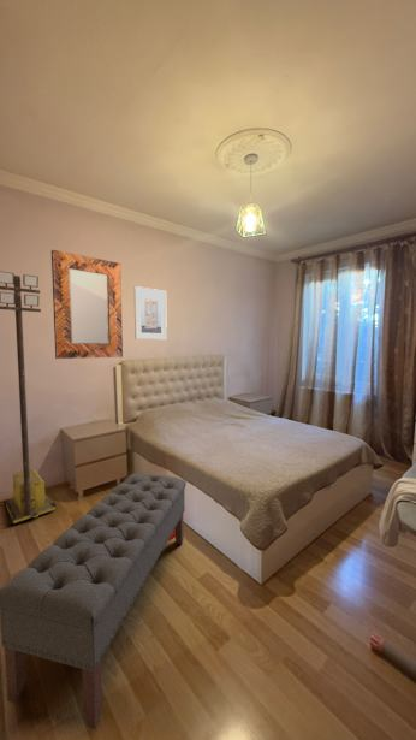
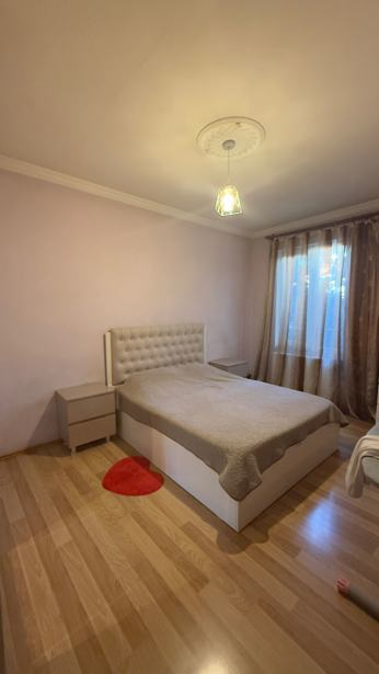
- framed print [133,285,168,341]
- bench [0,473,188,730]
- portable light tower [0,270,58,525]
- home mirror [50,249,124,360]
